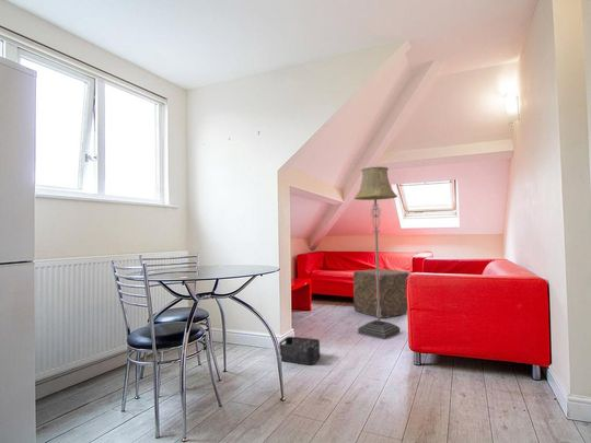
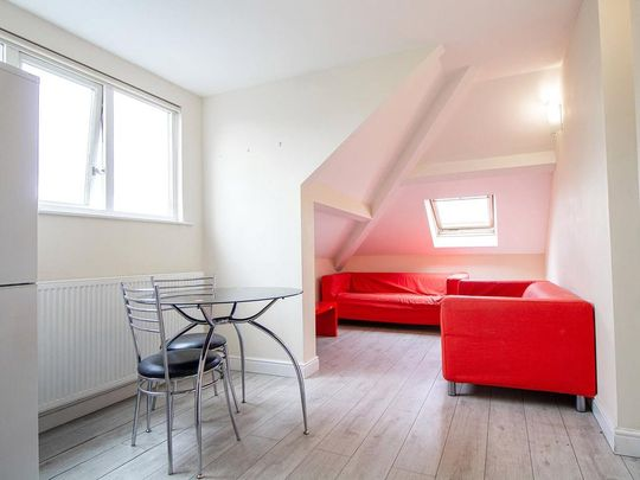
- ottoman [352,268,412,319]
- floor lamp [354,166,402,340]
- storage bin [278,336,321,365]
